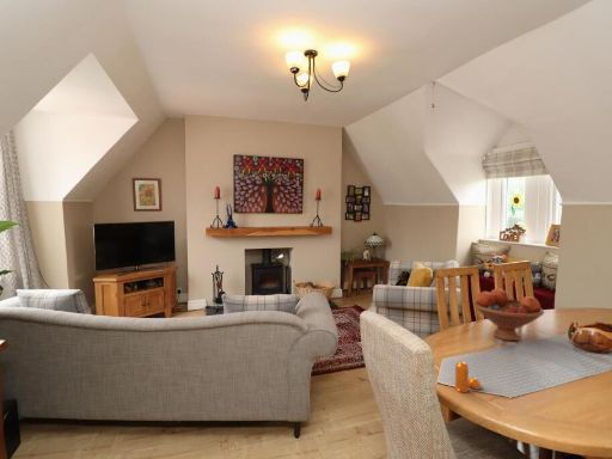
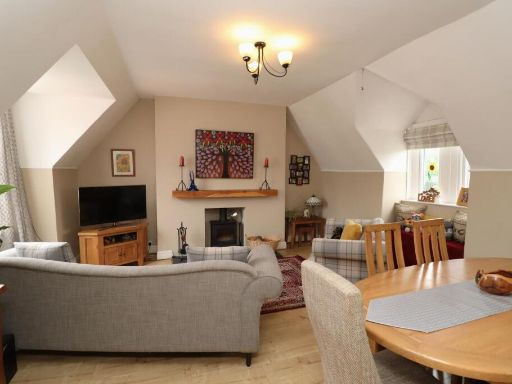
- fruit bowl [472,288,545,342]
- pepper shaker [454,360,482,393]
